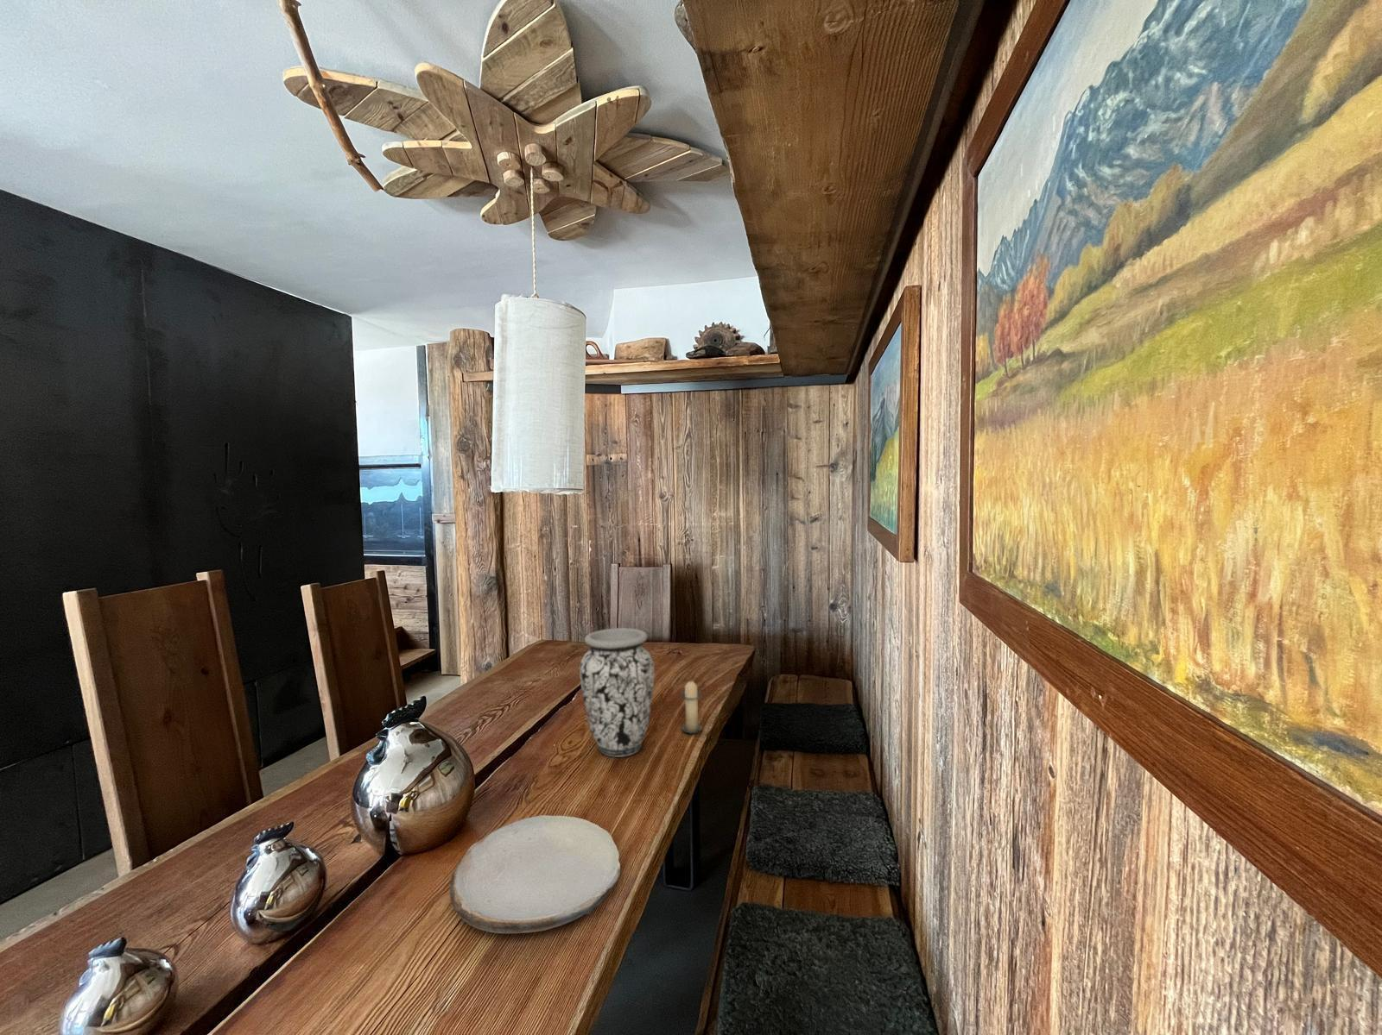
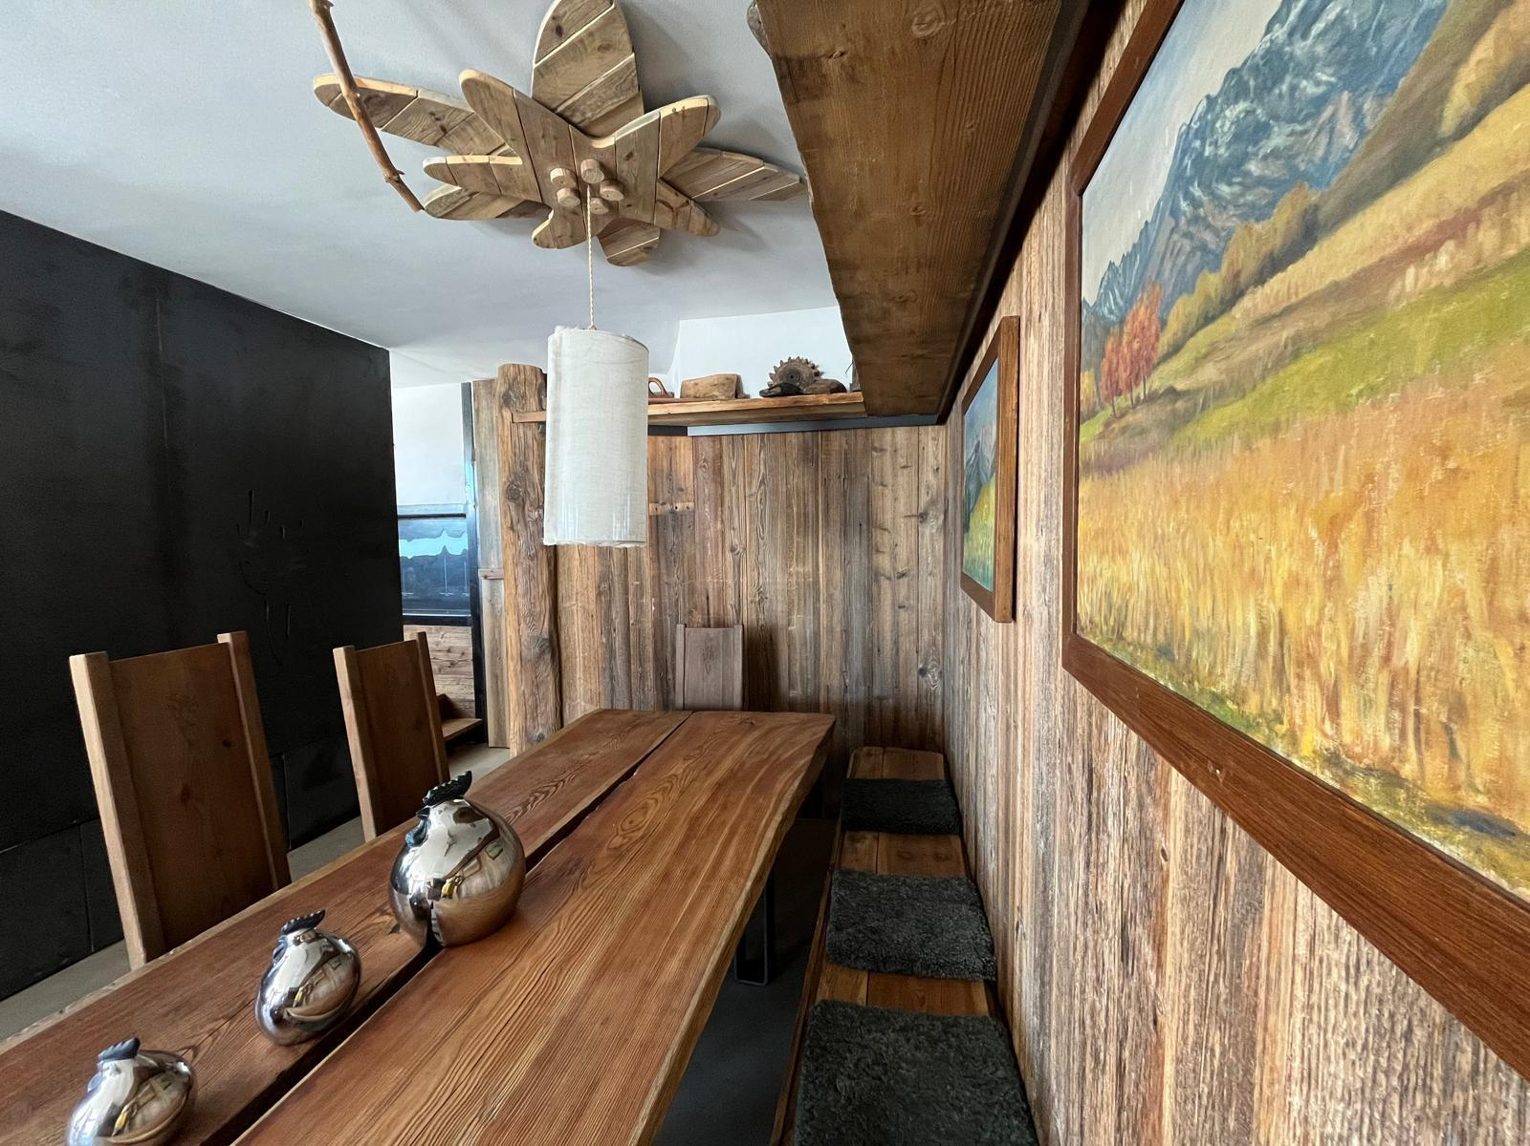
- candle [679,677,703,735]
- vase [579,627,655,758]
- plate [449,814,621,934]
